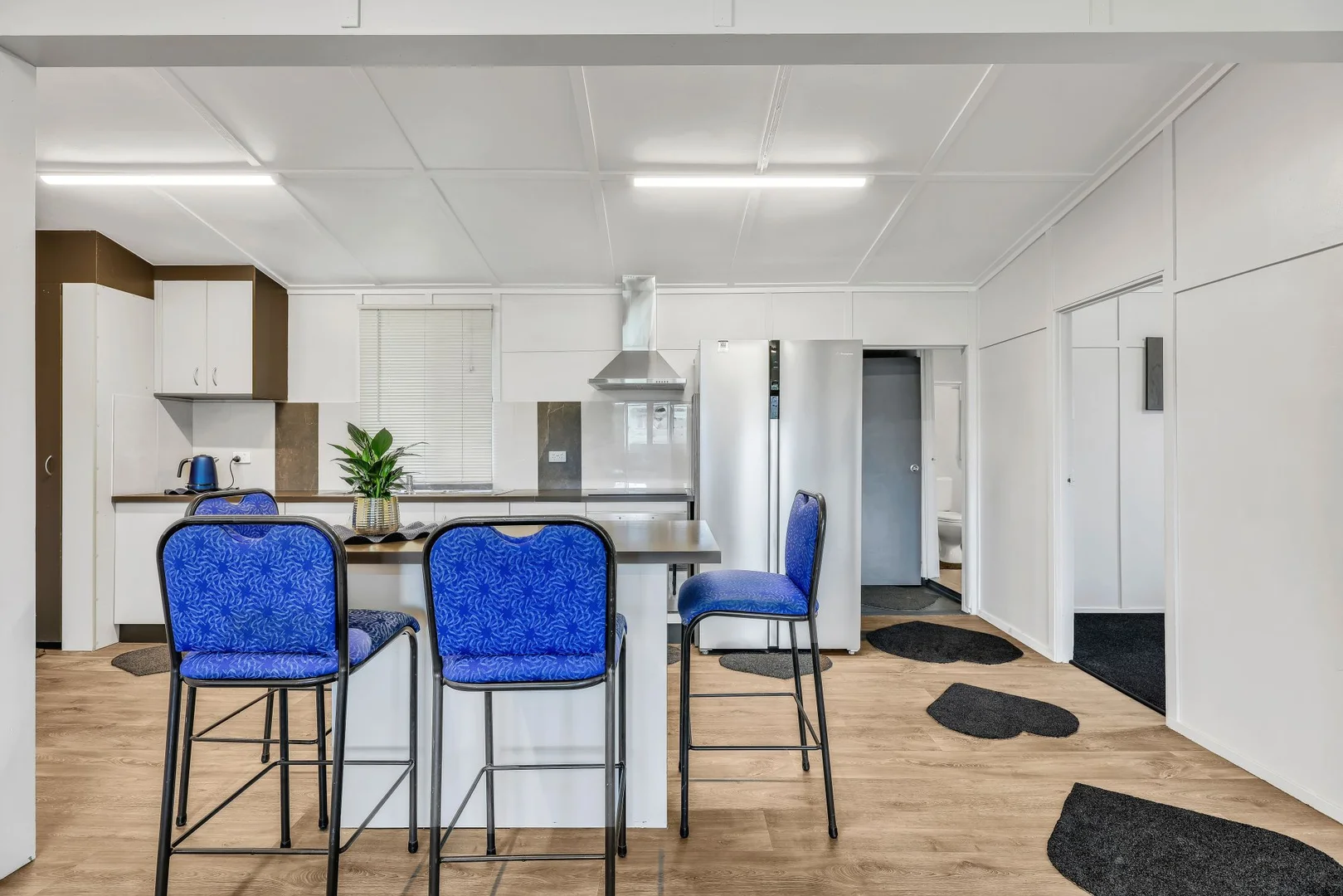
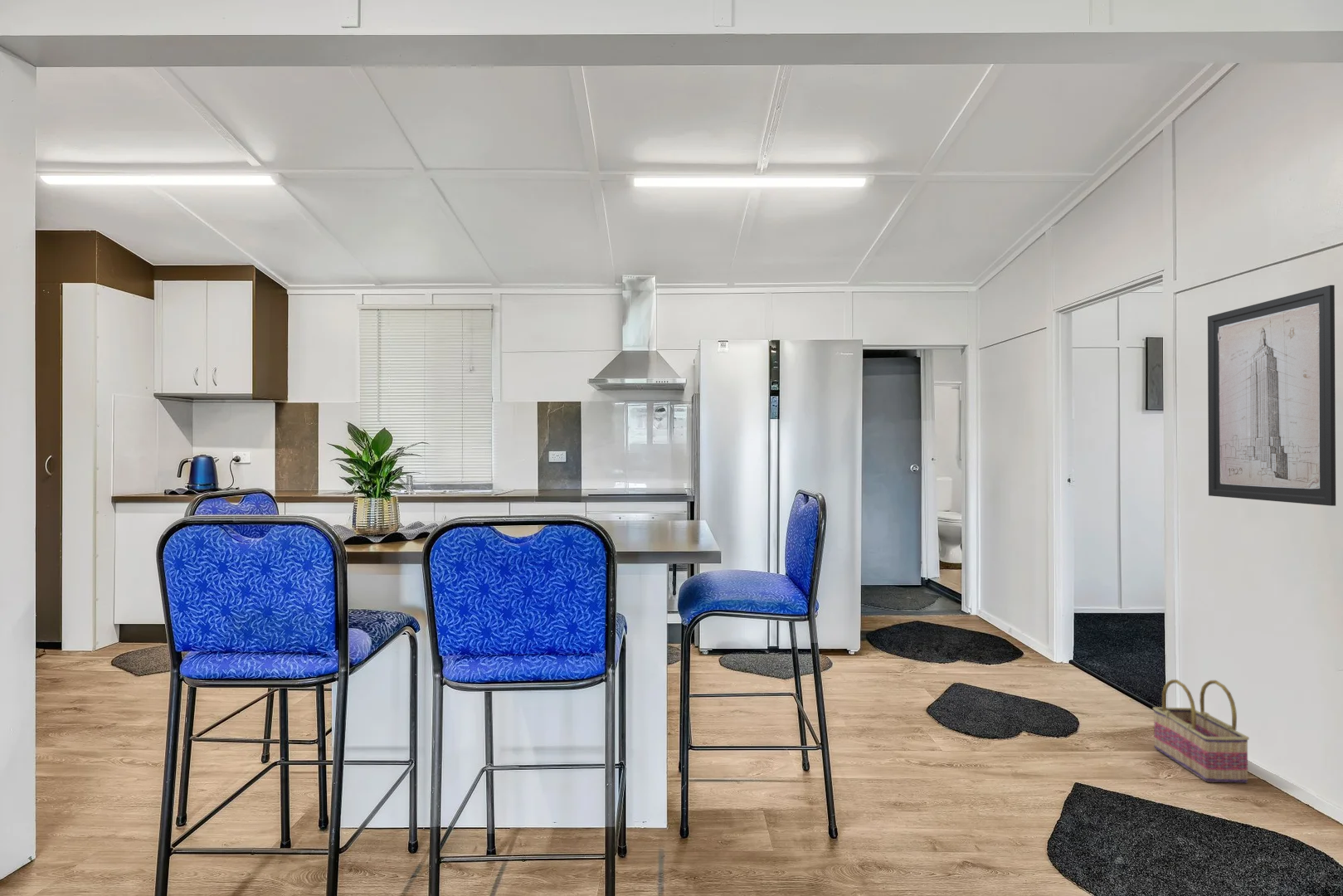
+ basket [1152,679,1250,784]
+ wall art [1207,285,1336,507]
